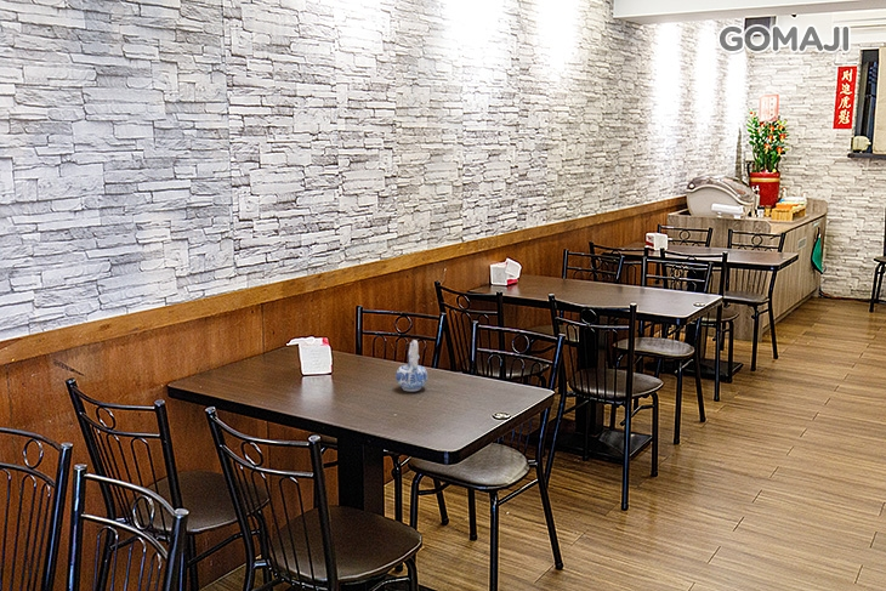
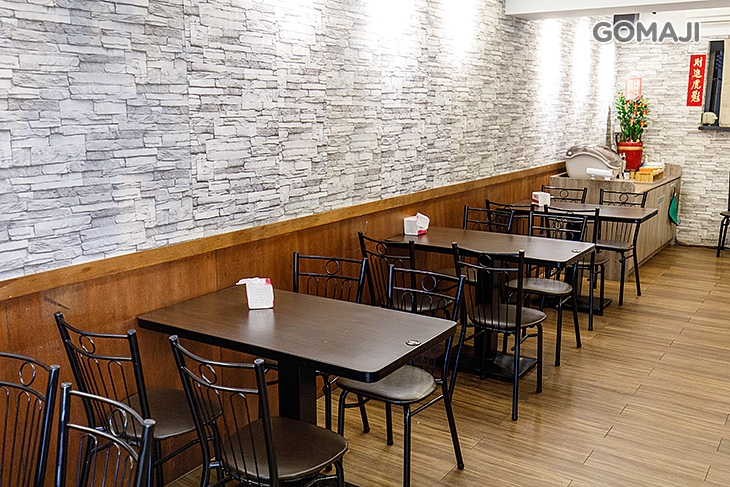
- ceramic pitcher [394,339,428,392]
